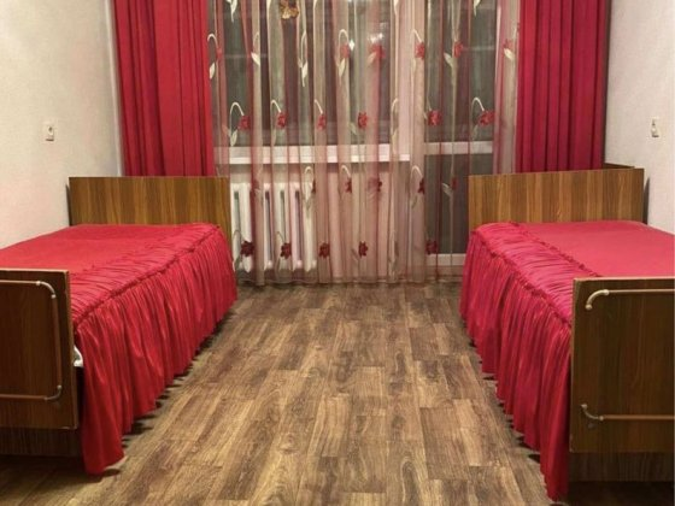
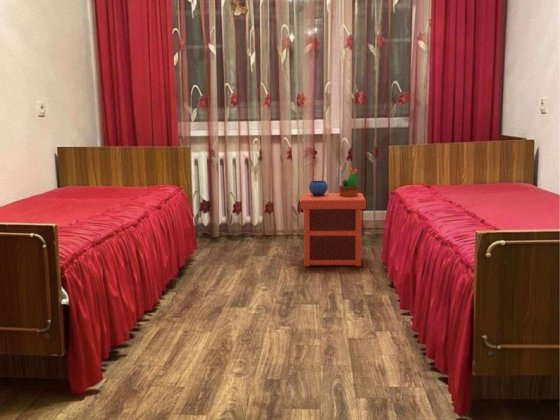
+ nightstand [300,167,367,267]
